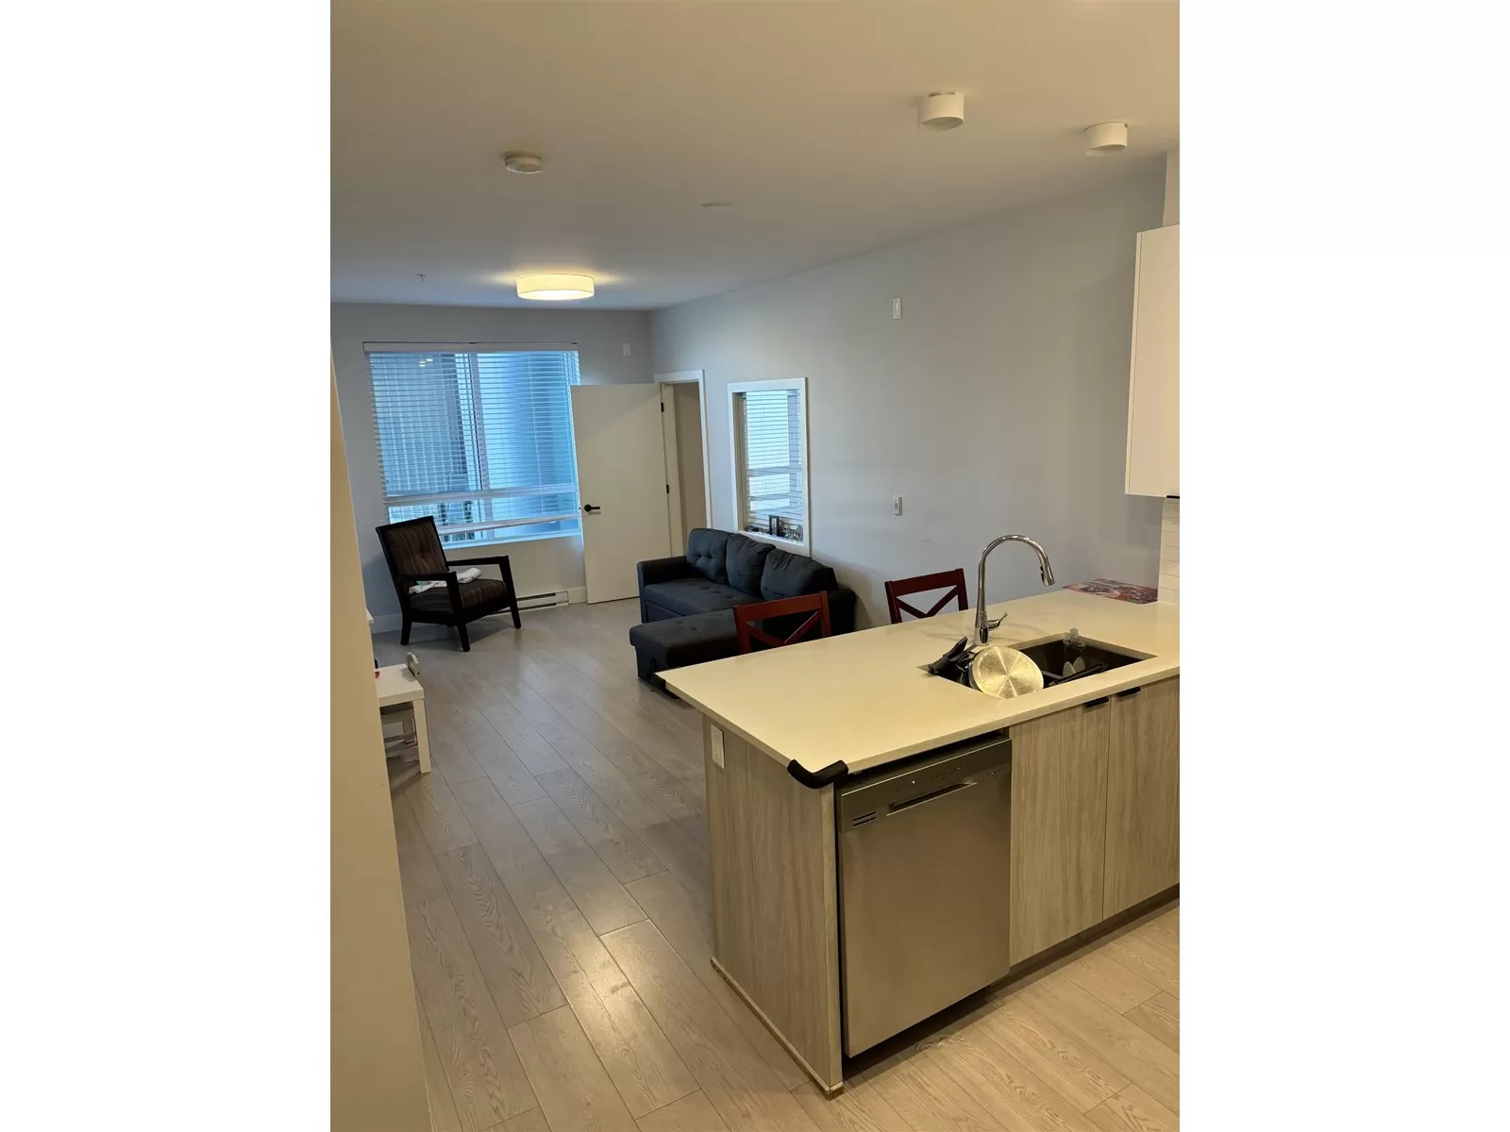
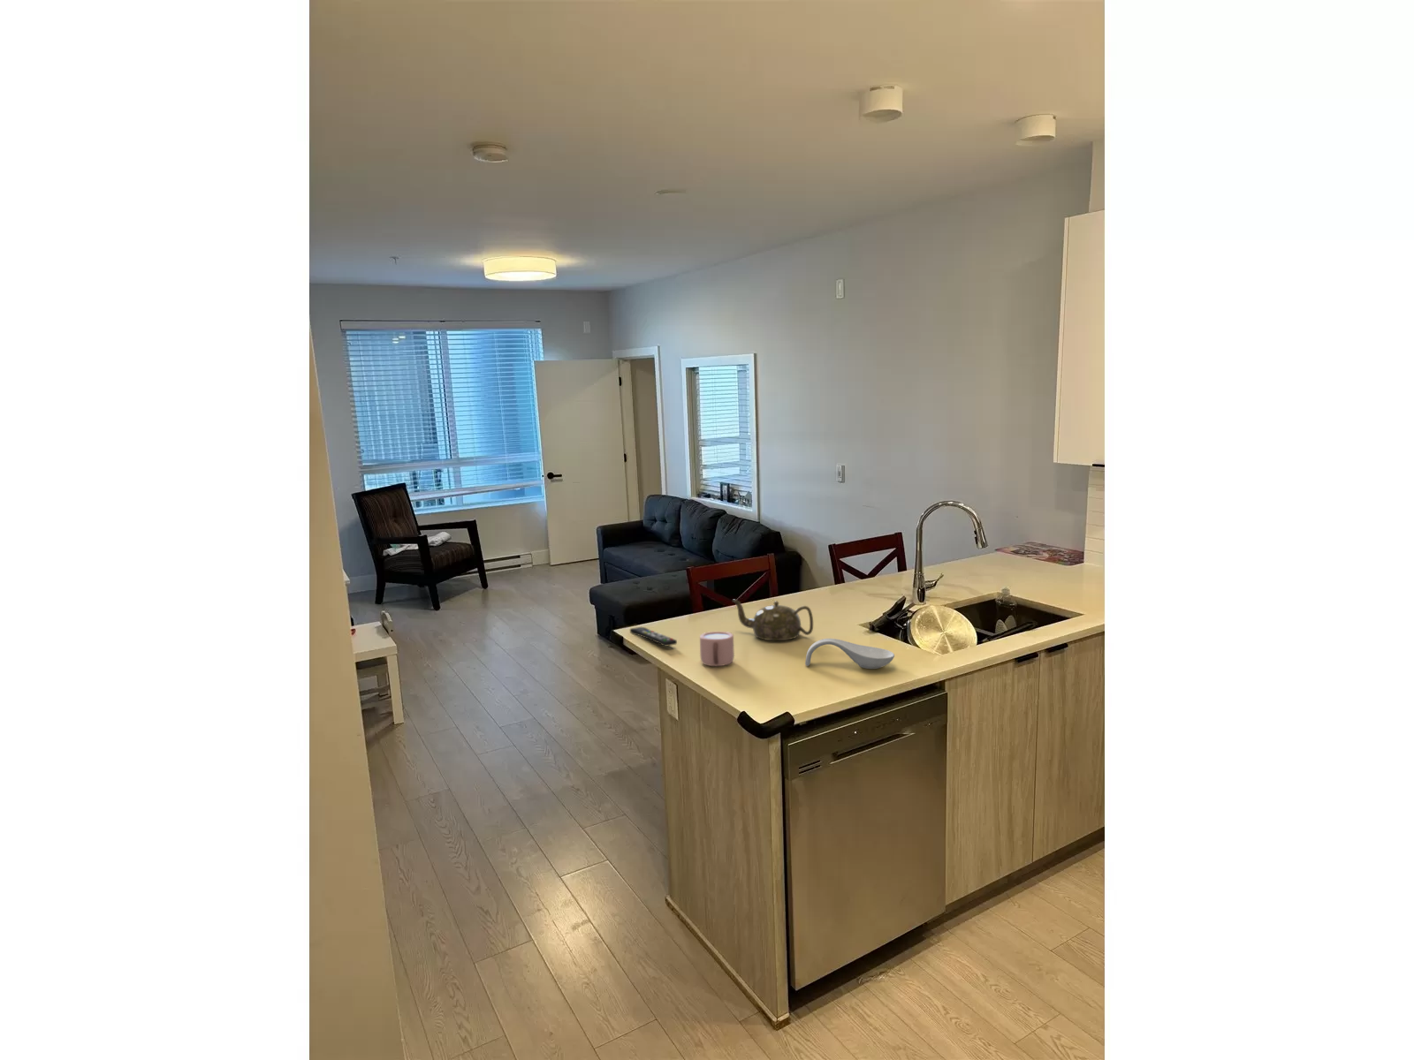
+ spoon rest [804,638,895,669]
+ remote control [629,626,678,648]
+ teapot [731,599,814,641]
+ mug [699,630,735,667]
